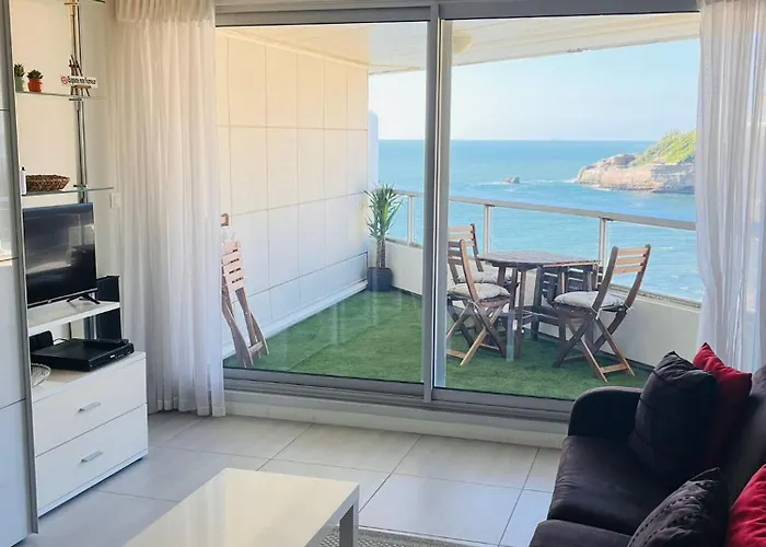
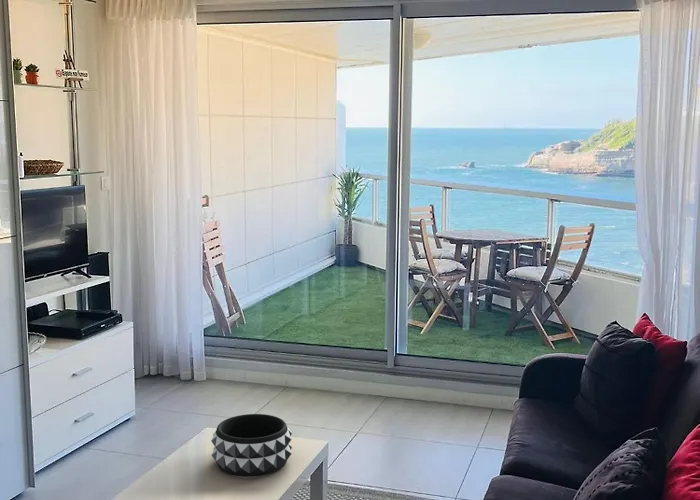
+ decorative bowl [210,413,293,478]
